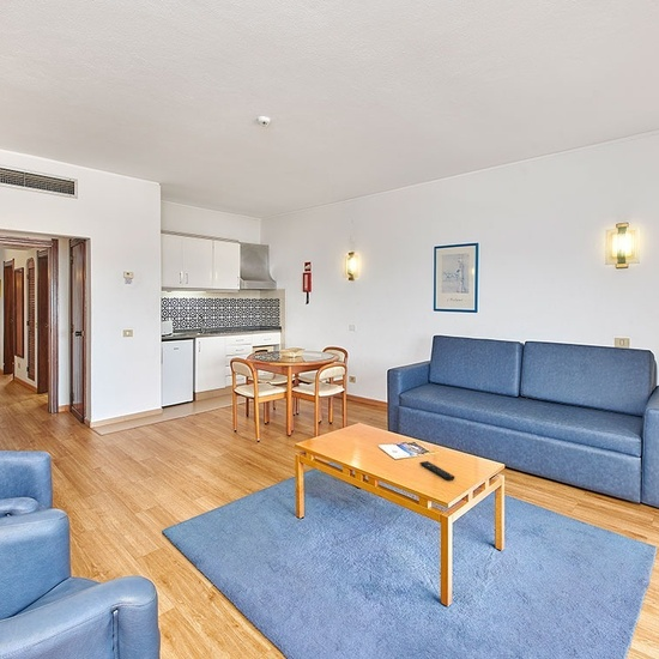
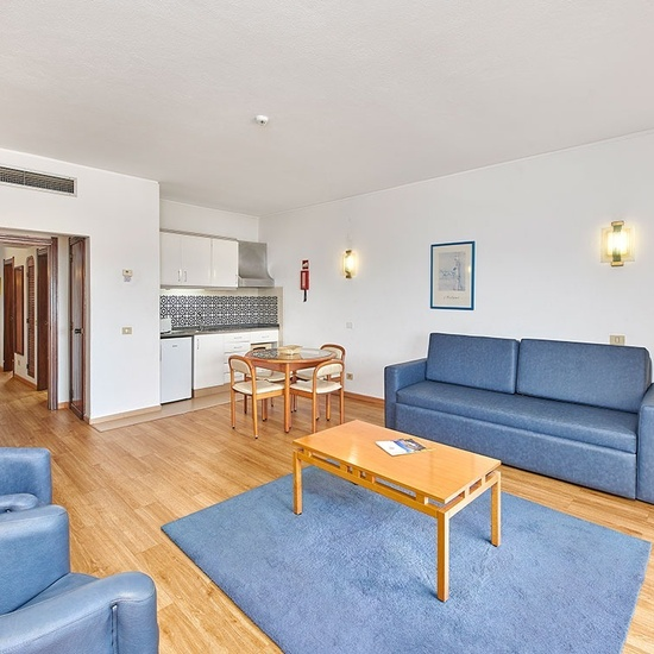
- remote control [418,460,457,482]
